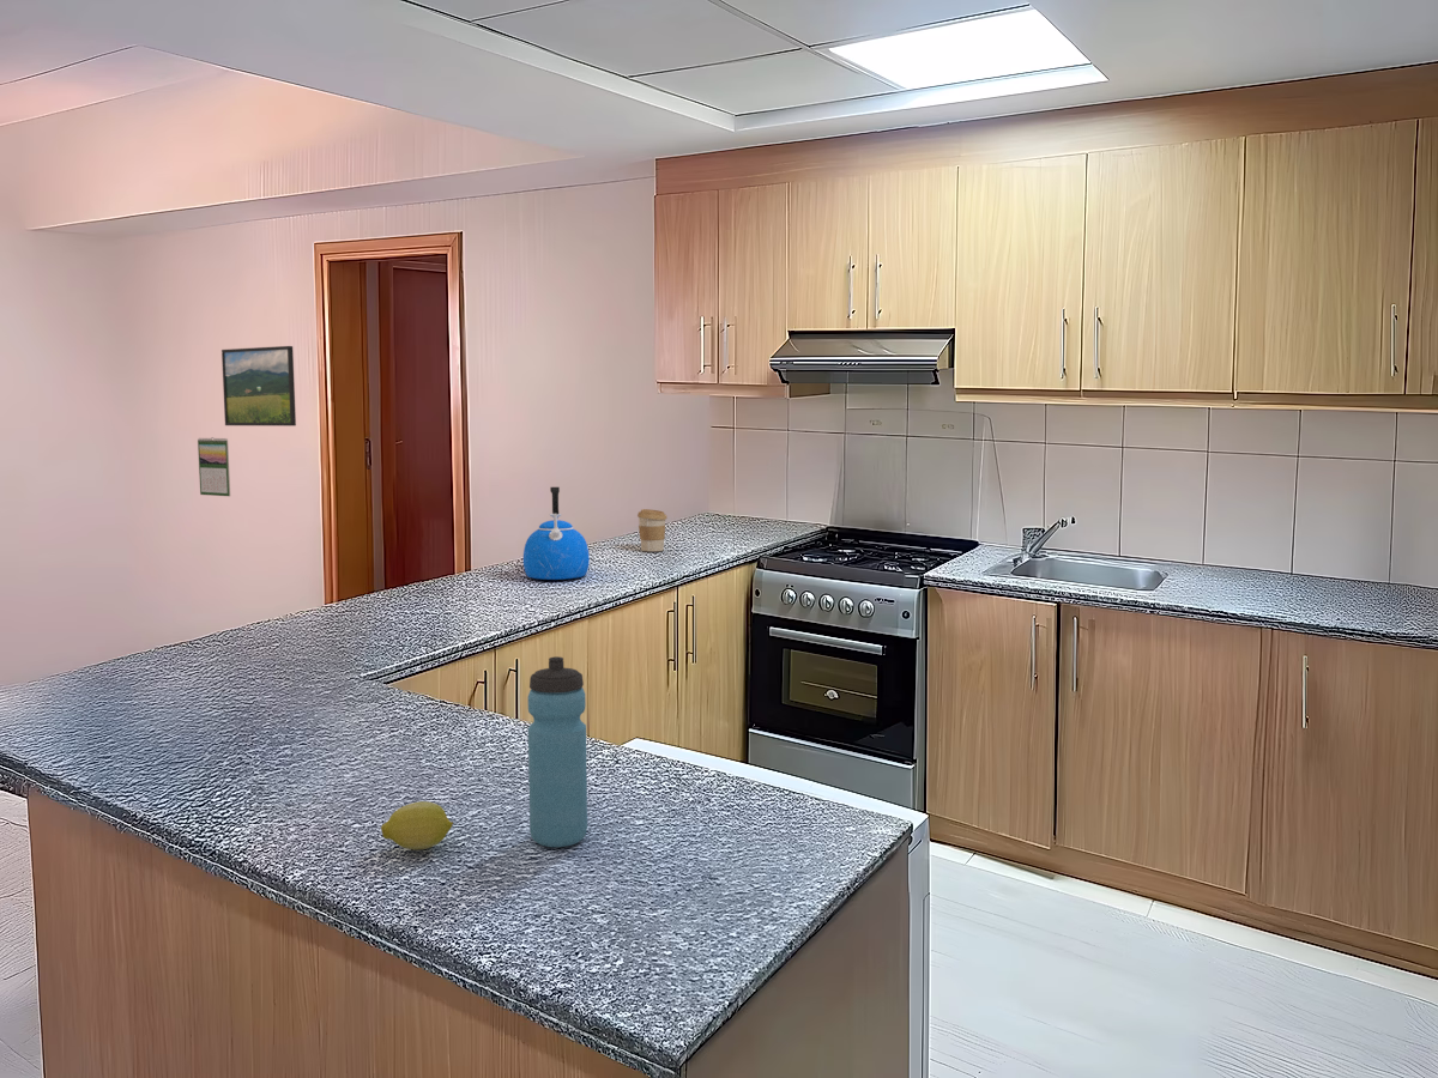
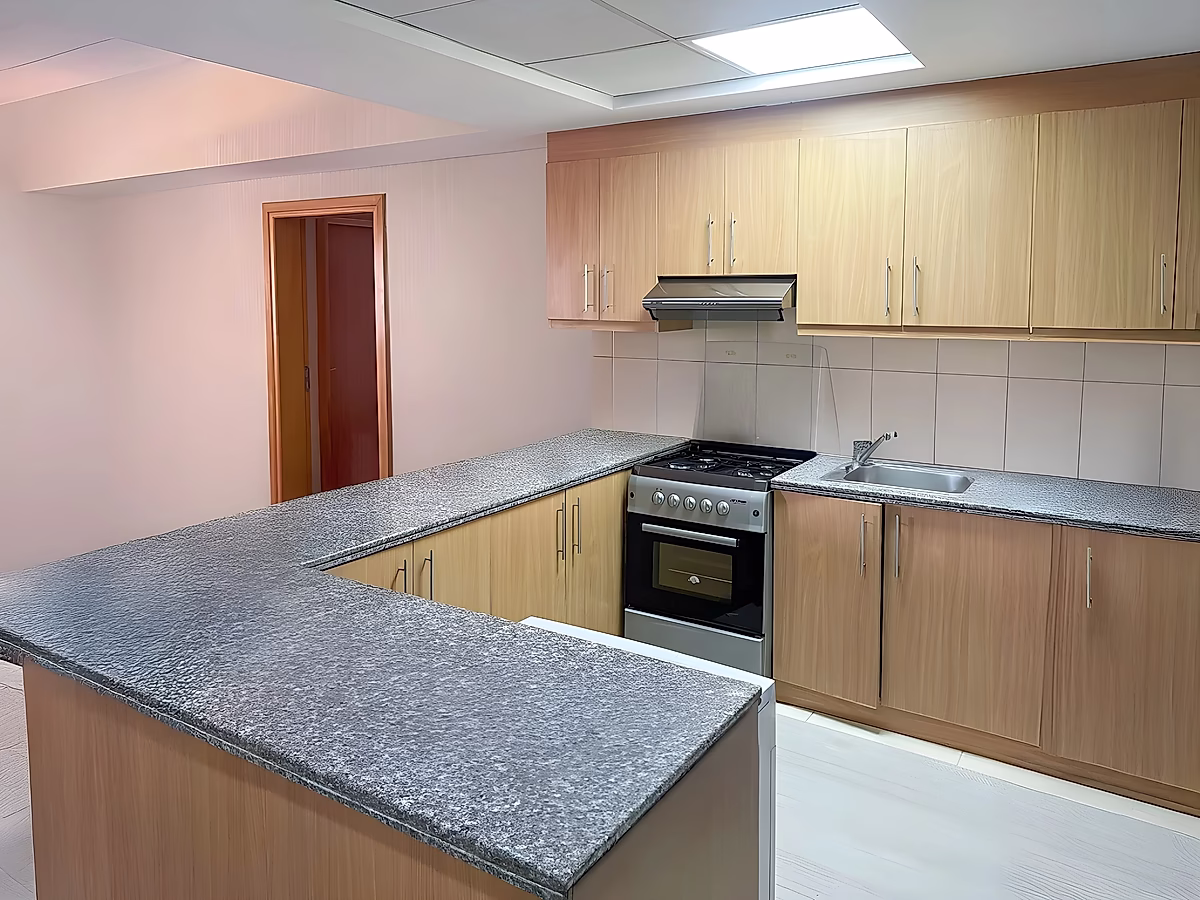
- water bottle [527,655,588,848]
- calendar [197,436,231,497]
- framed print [220,345,297,428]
- fruit [380,800,454,850]
- coffee cup [636,508,667,552]
- kettle [522,486,591,581]
